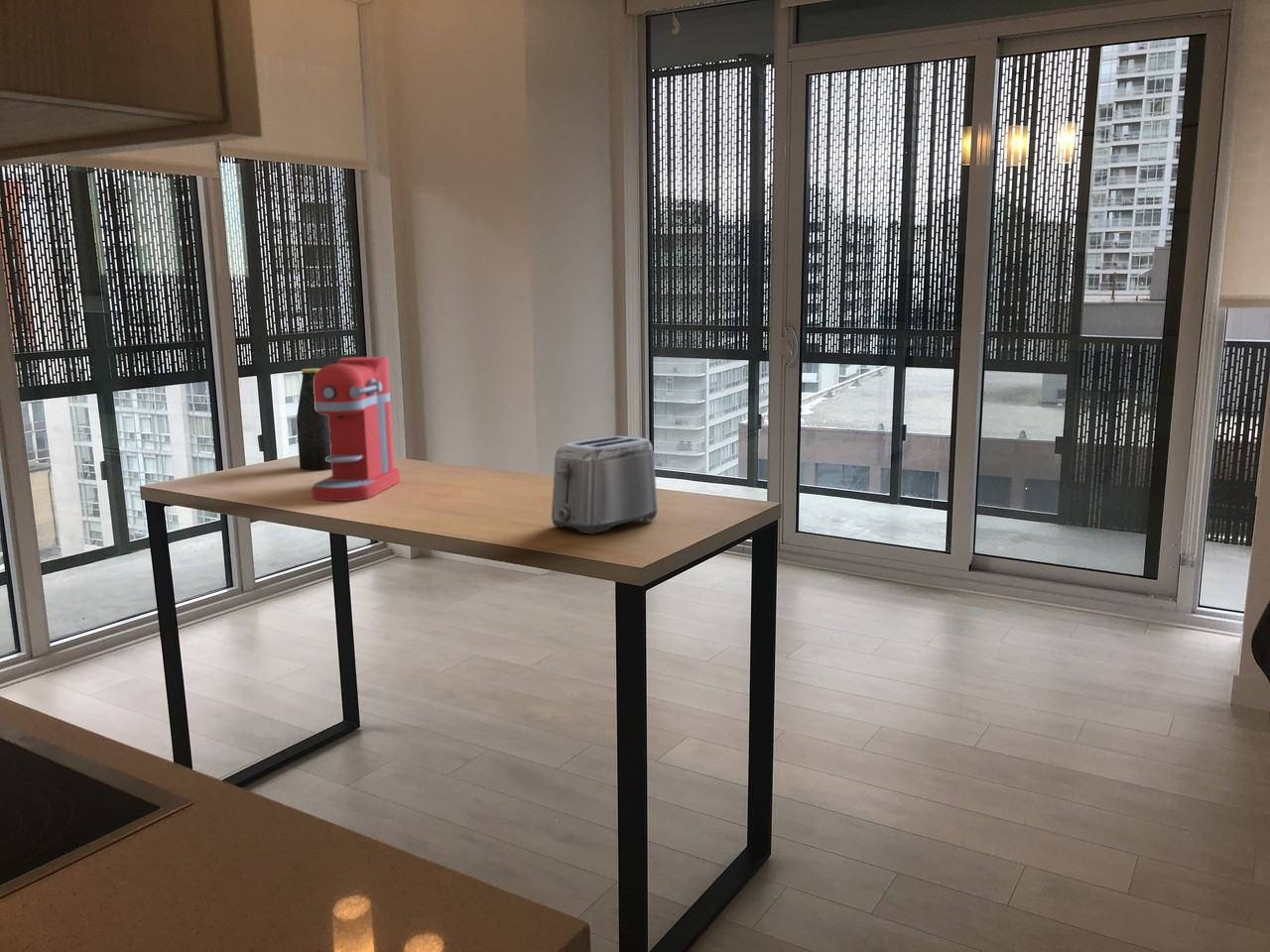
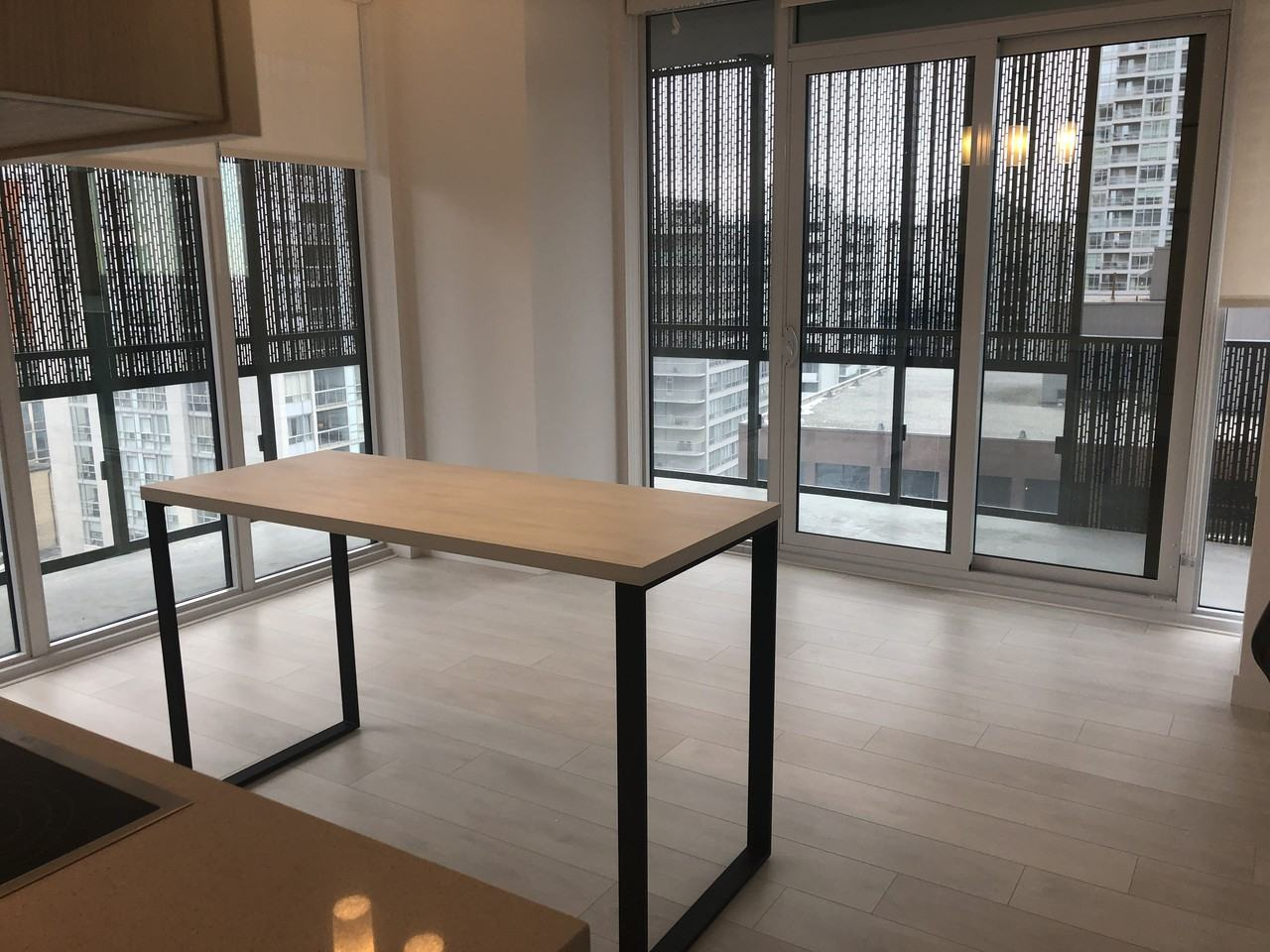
- bottle [296,368,331,471]
- toaster [551,435,659,535]
- coffee maker [312,356,401,502]
